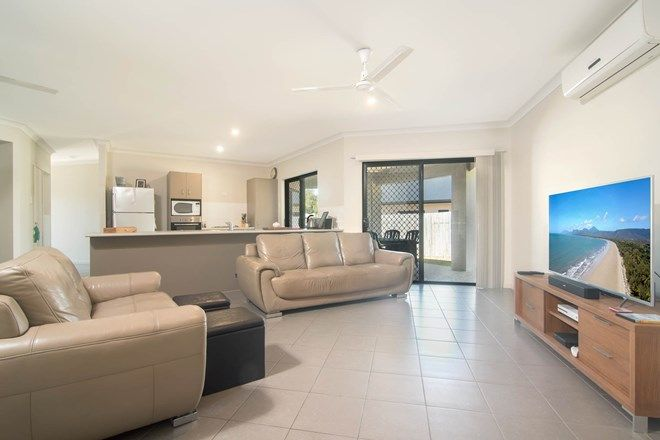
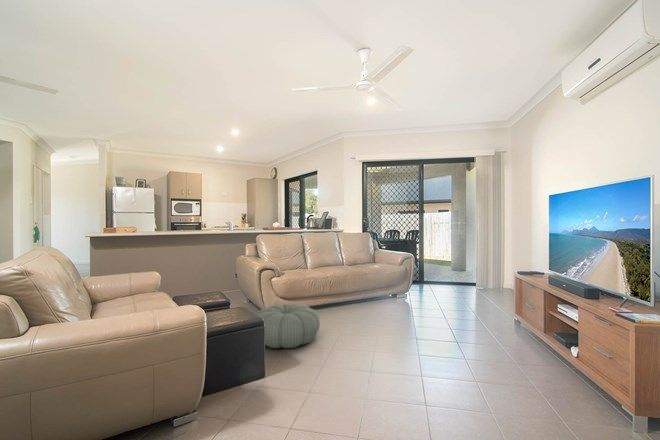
+ pouf [255,303,321,349]
